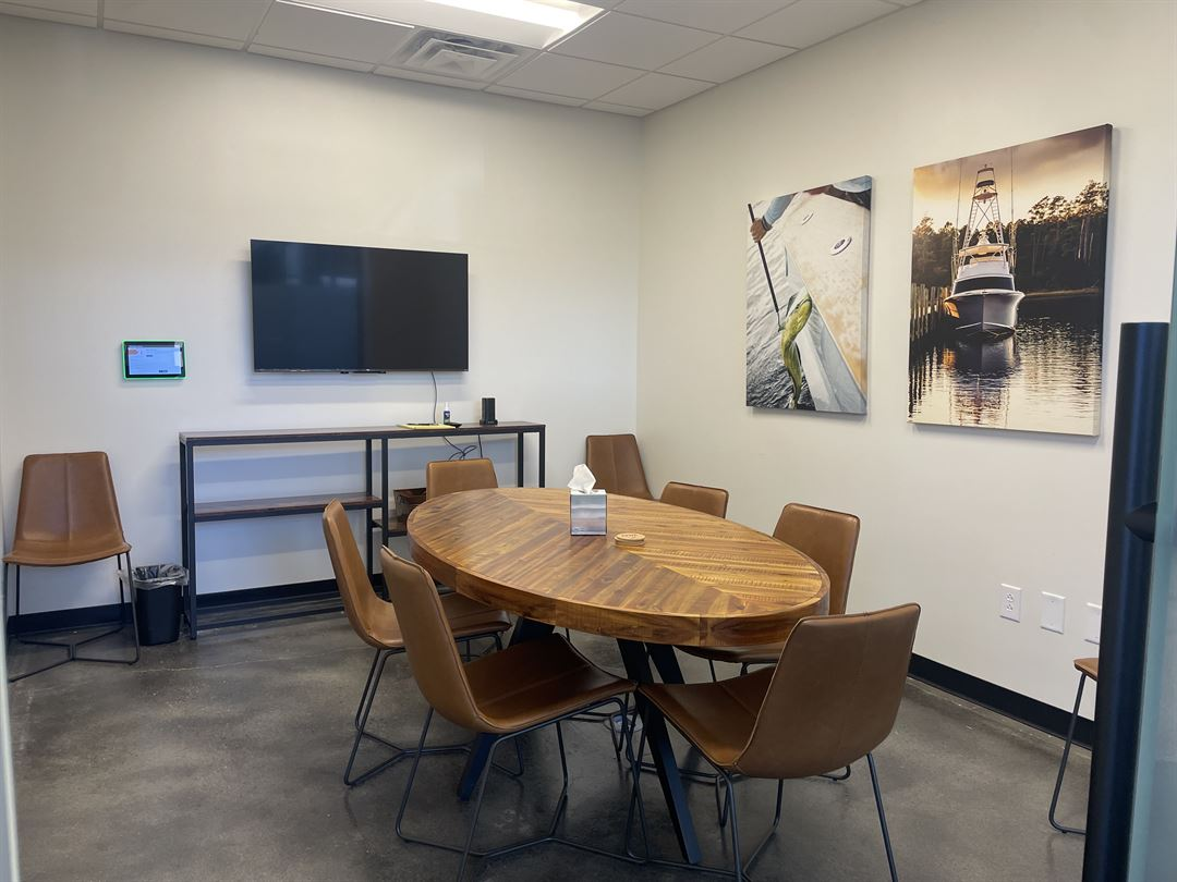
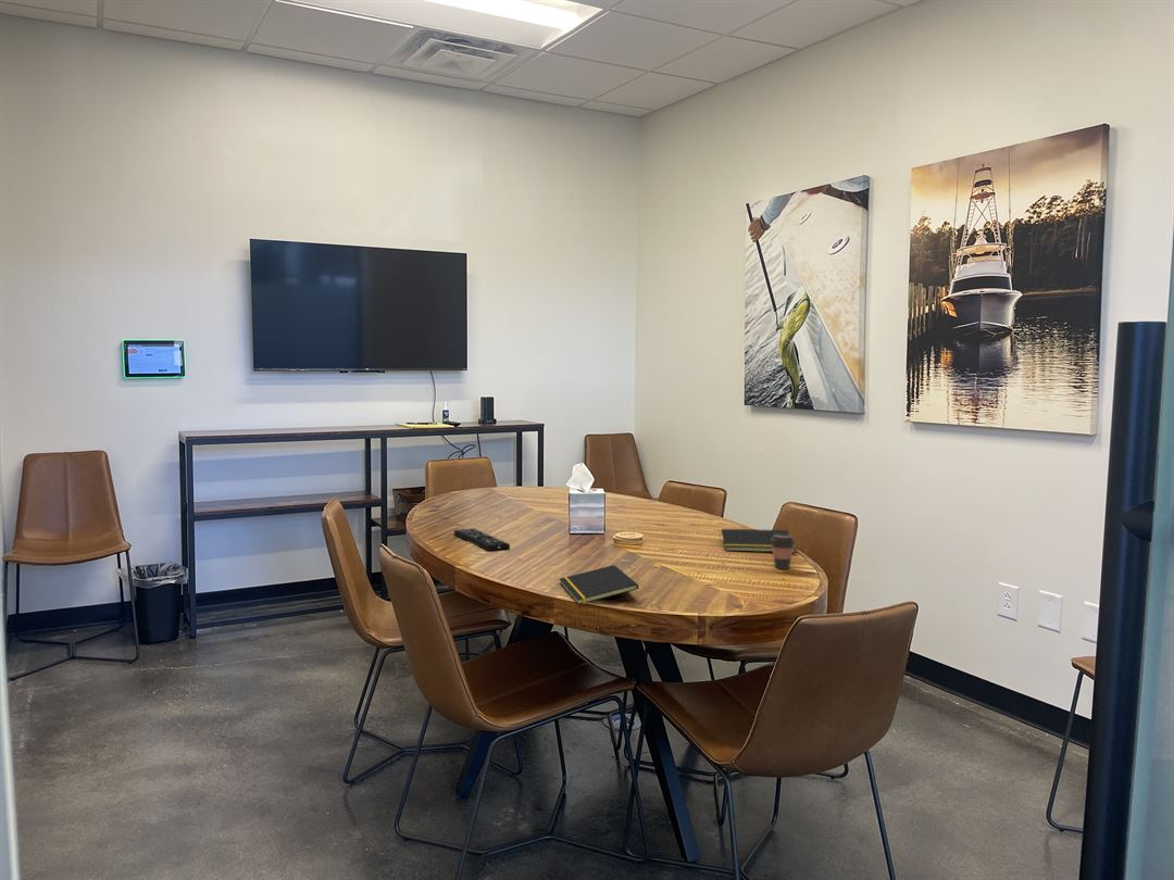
+ coffee cup [771,533,797,570]
+ notepad [719,528,796,553]
+ remote control [453,527,511,552]
+ notepad [559,564,639,606]
